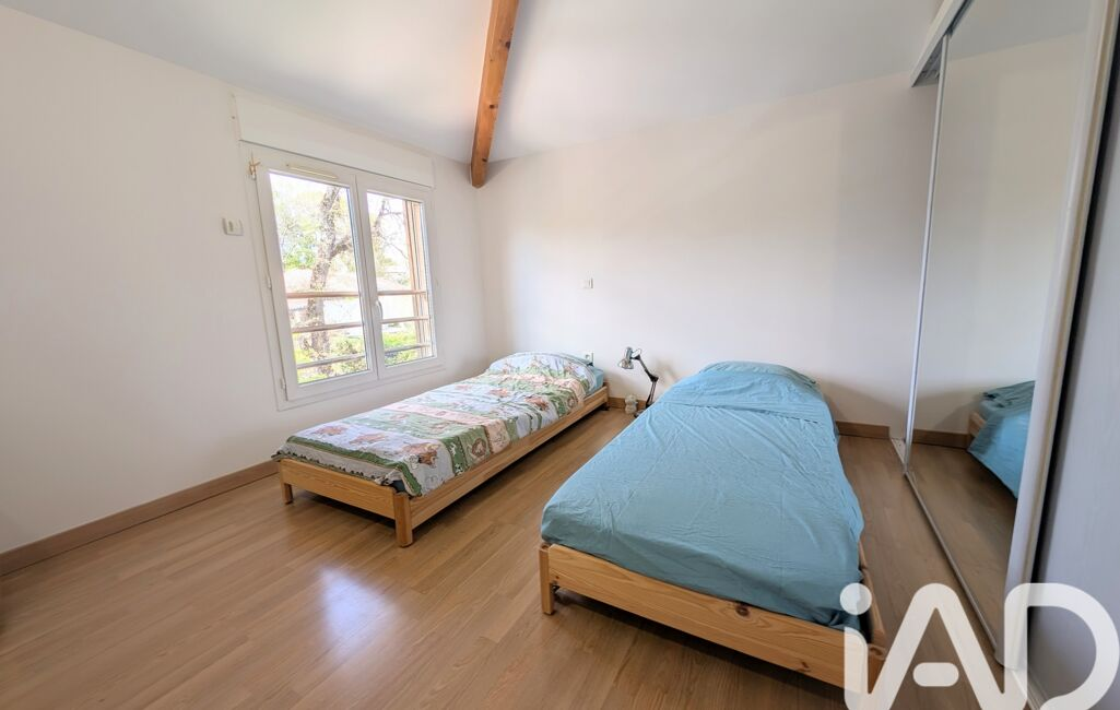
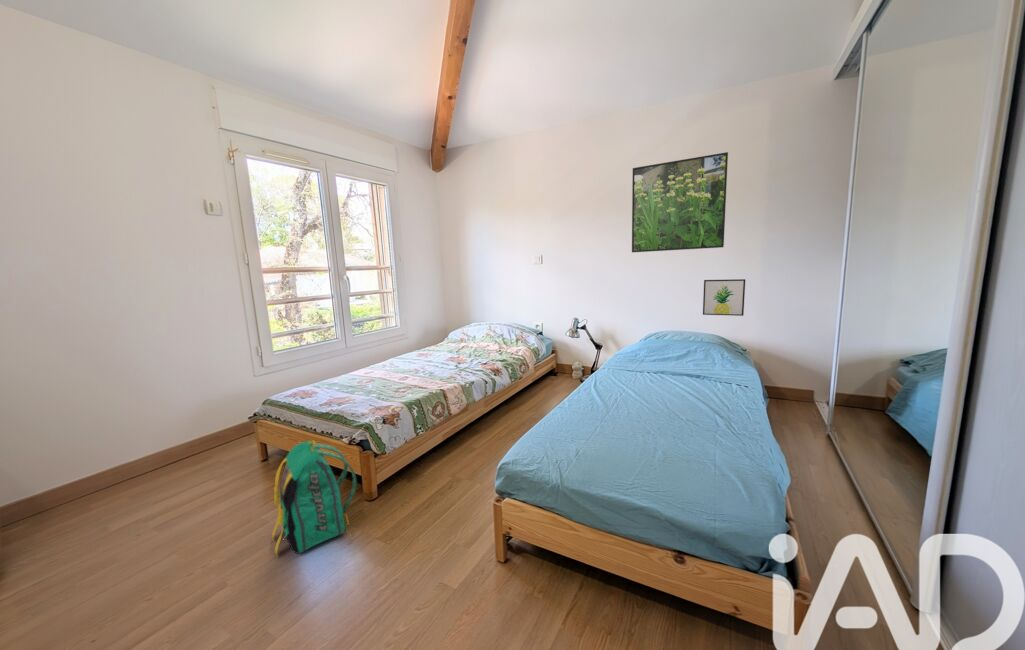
+ wall art [702,278,746,317]
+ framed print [631,151,729,253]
+ backpack [271,439,358,558]
